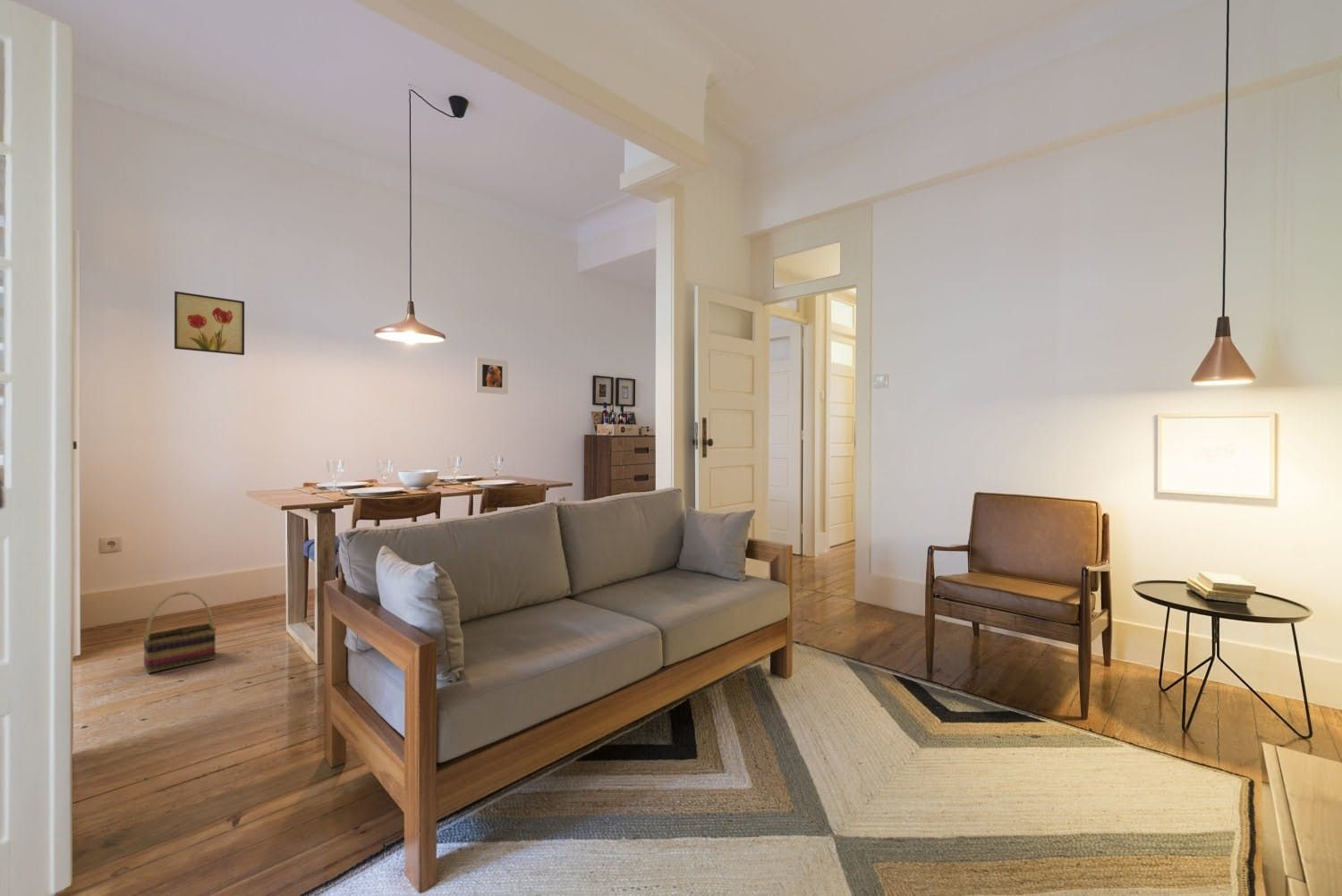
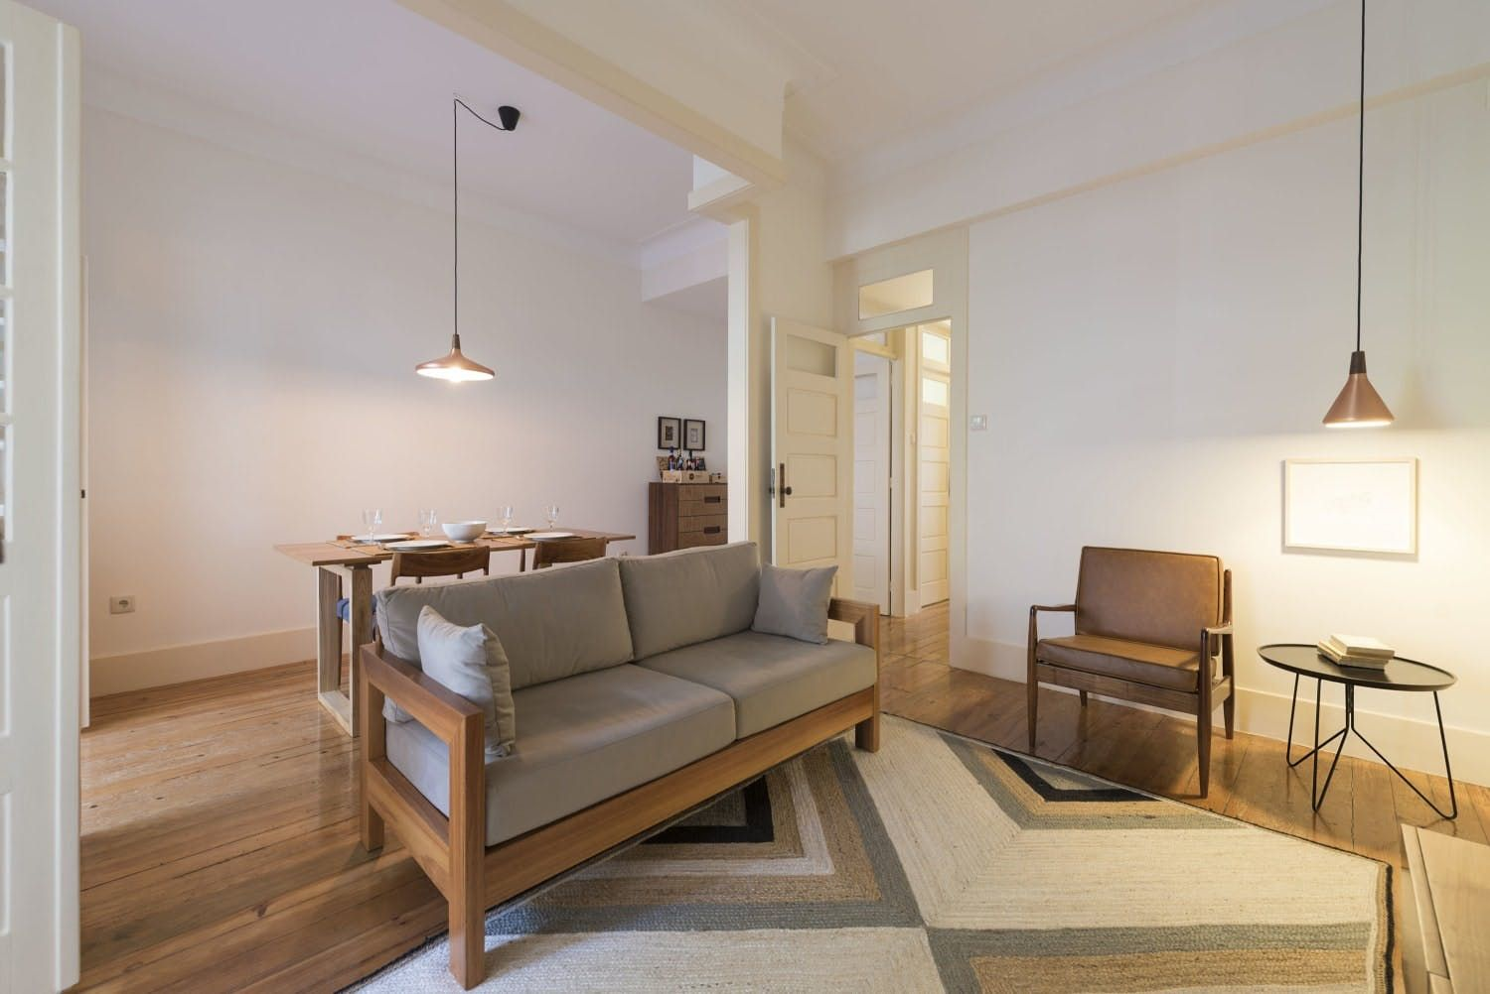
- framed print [475,357,509,395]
- wall art [174,291,245,356]
- basket [142,590,217,674]
